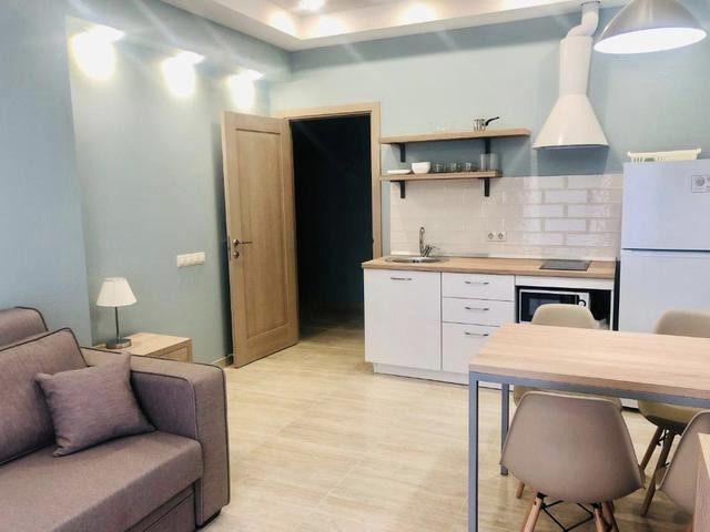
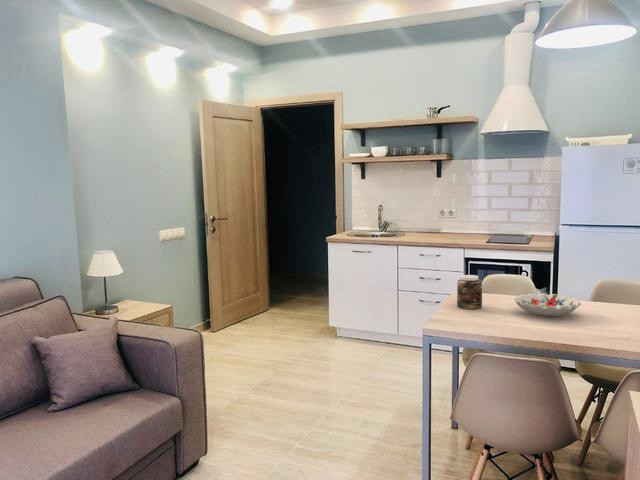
+ jar [456,274,483,310]
+ decorative bowl [514,292,582,317]
